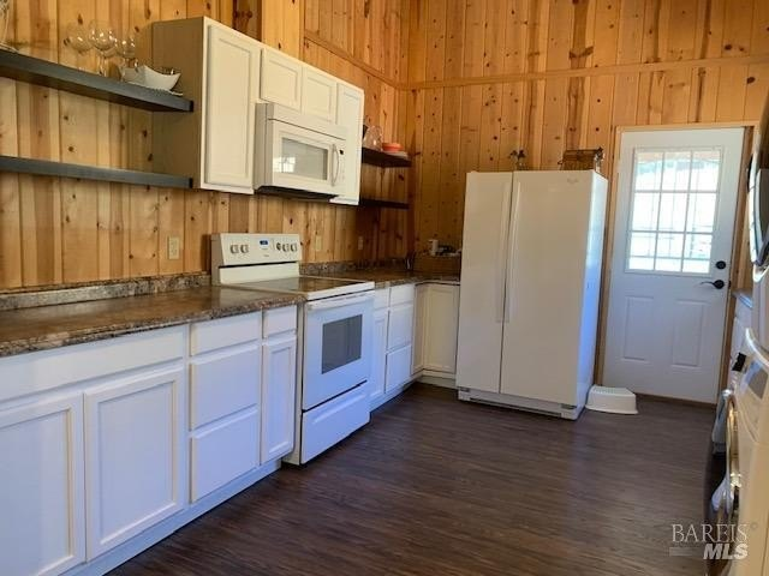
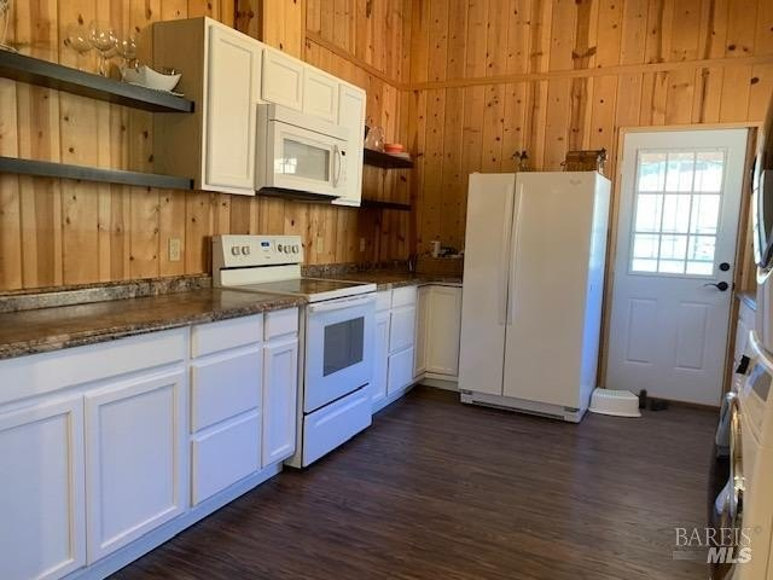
+ boots [638,387,670,412]
